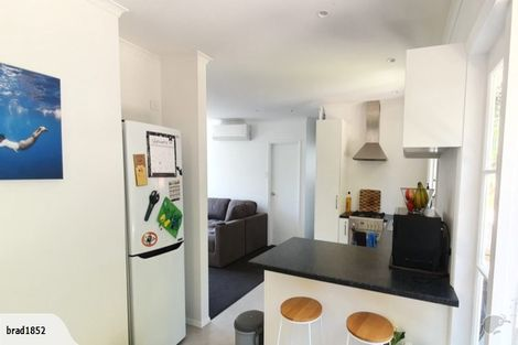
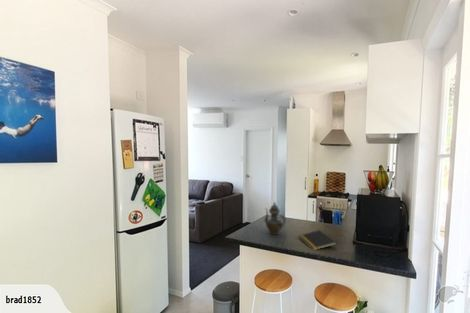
+ teapot [264,200,287,236]
+ notepad [298,229,338,251]
